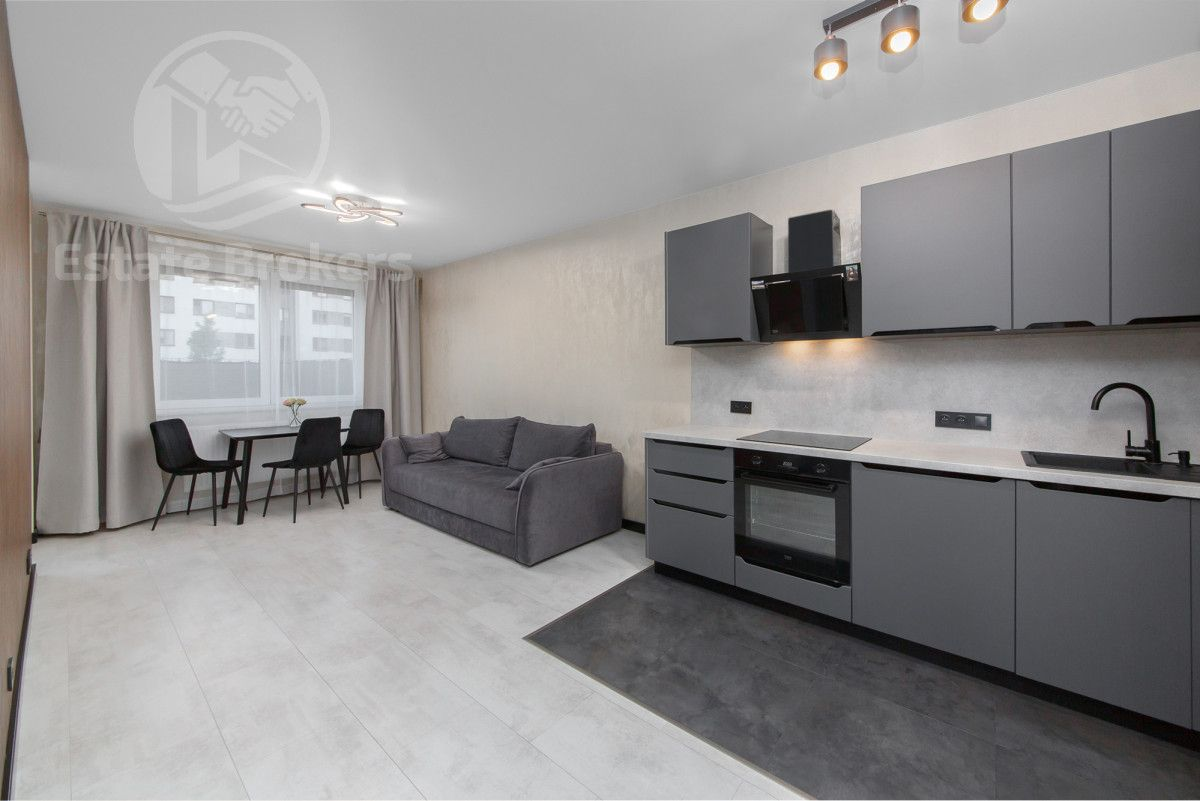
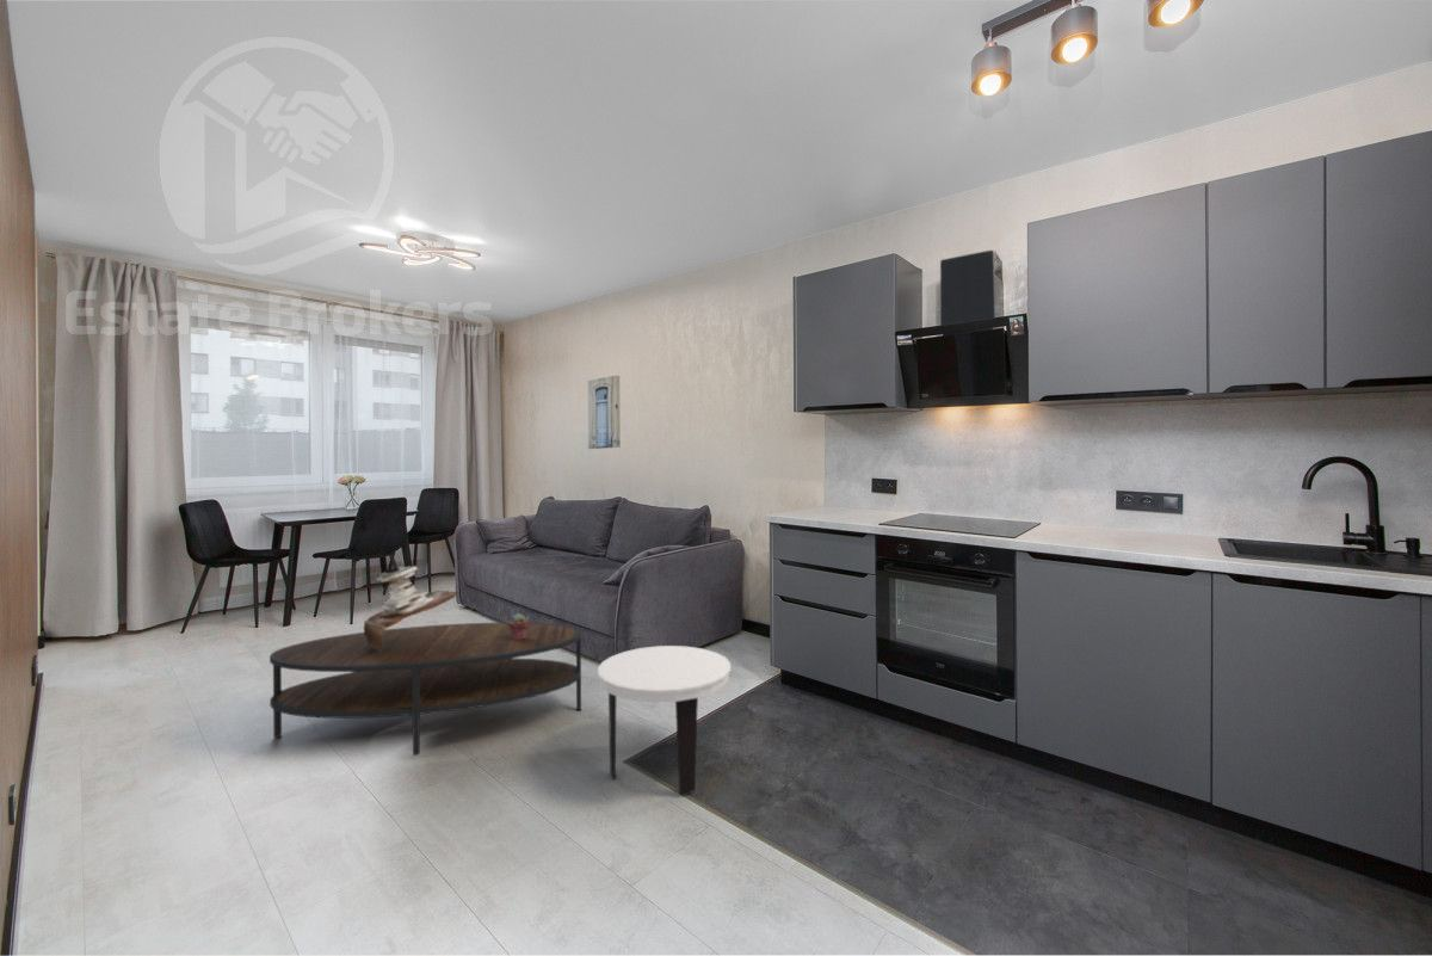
+ decorative bowl [363,565,461,650]
+ potted succulent [507,612,530,640]
+ side table [597,644,732,795]
+ wall art [587,375,622,450]
+ coffee table [268,622,582,757]
